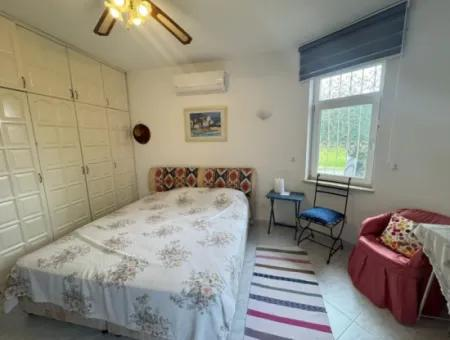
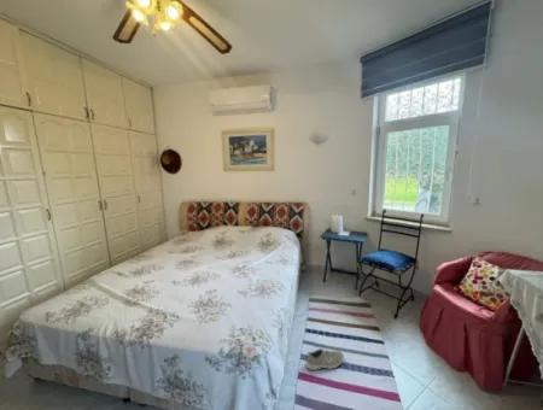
+ sneaker [304,347,345,371]
